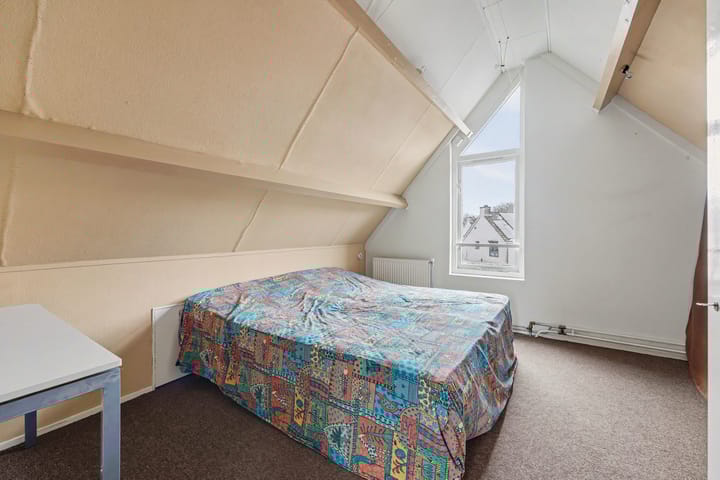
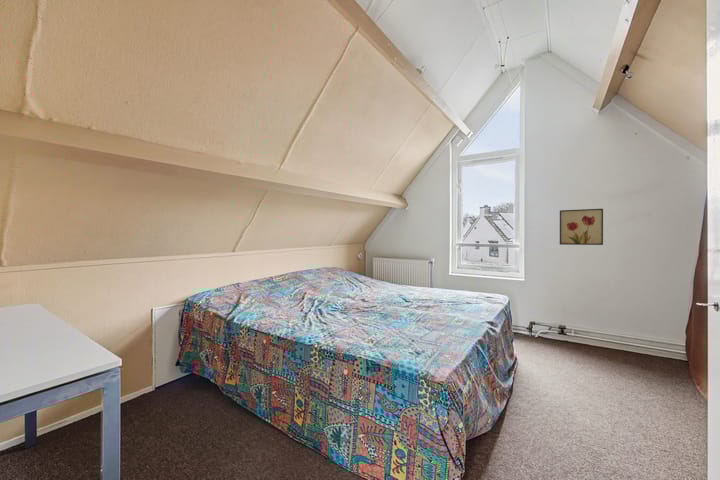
+ wall art [559,208,604,246]
